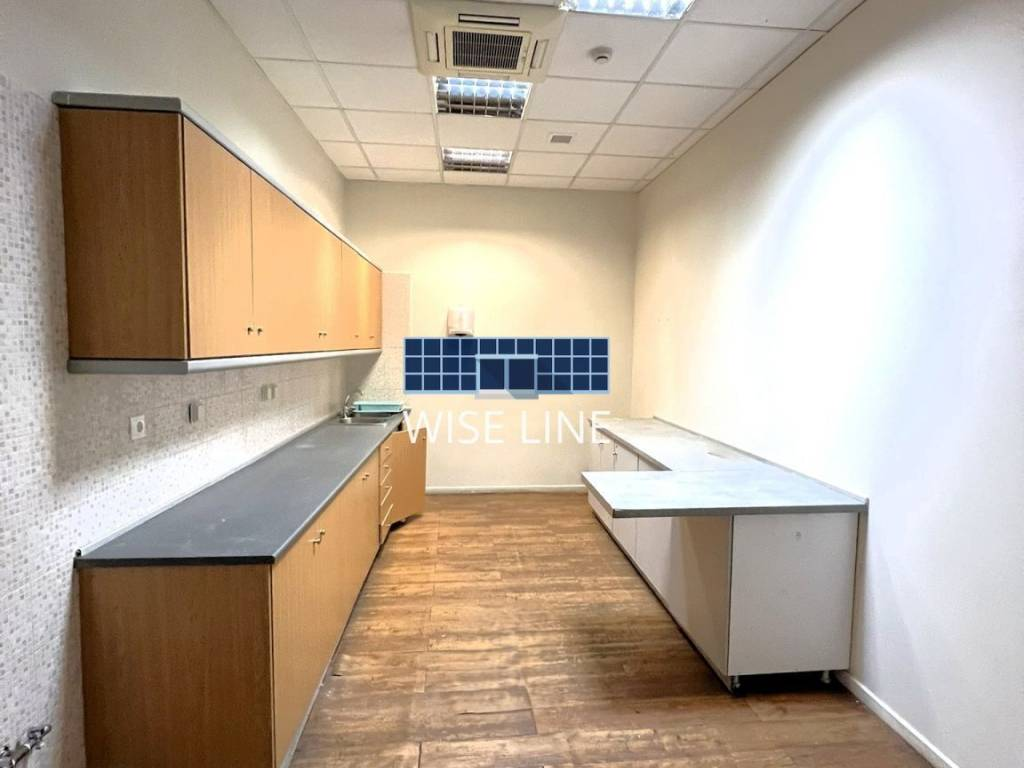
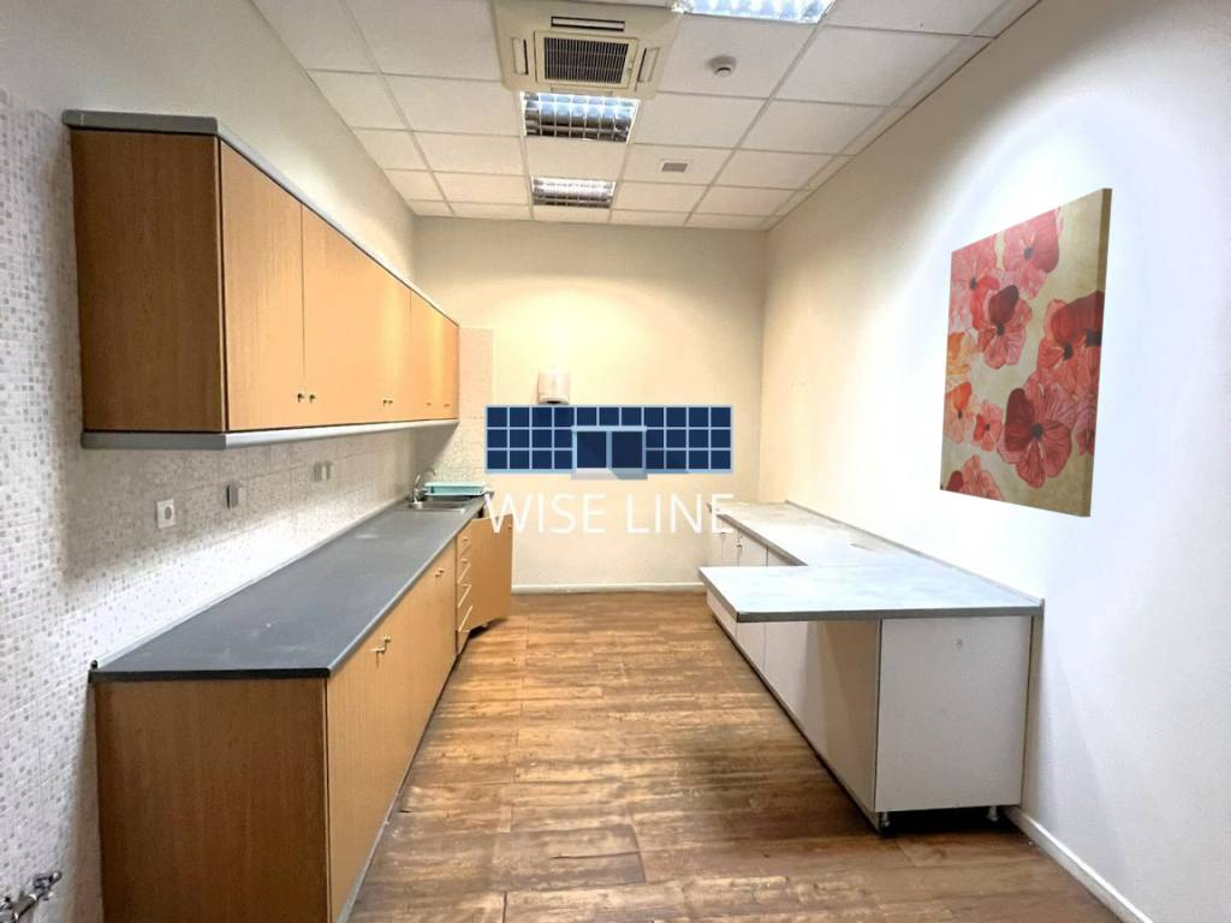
+ wall art [939,186,1113,518]
